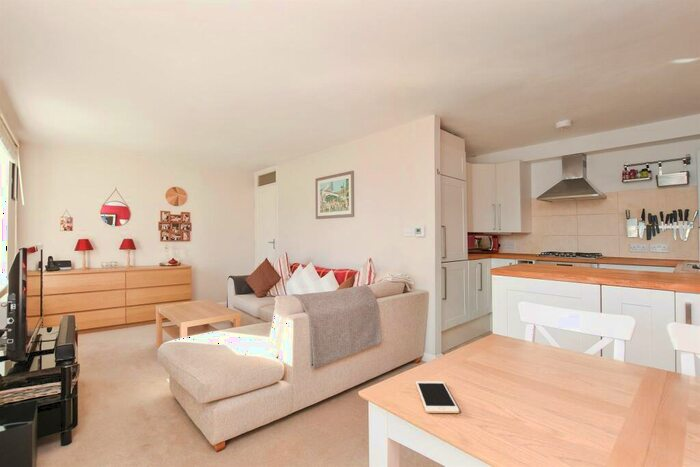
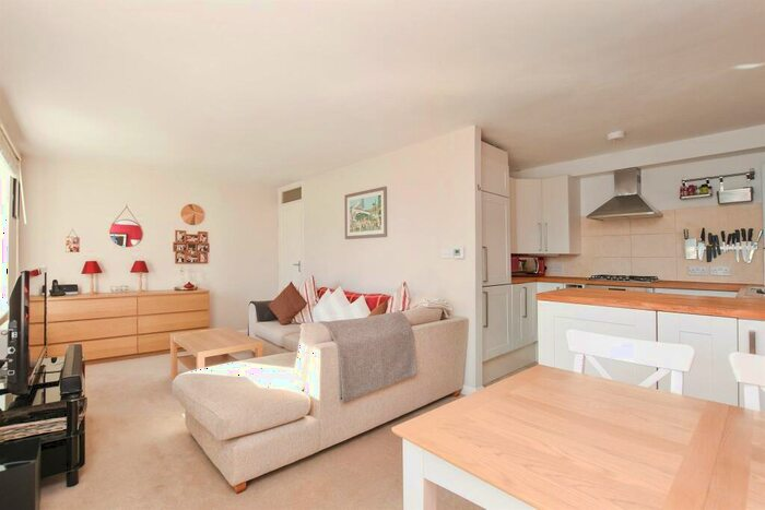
- cell phone [415,380,460,414]
